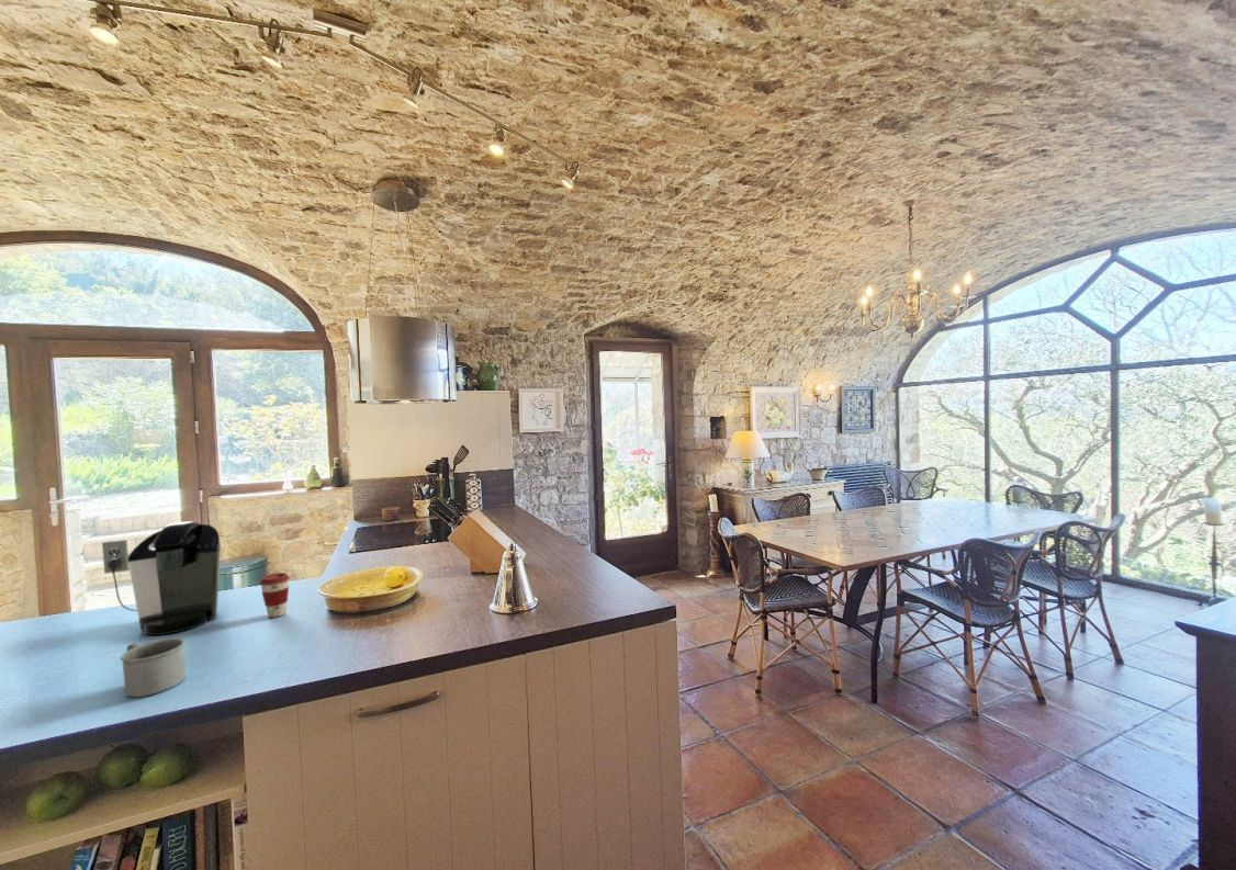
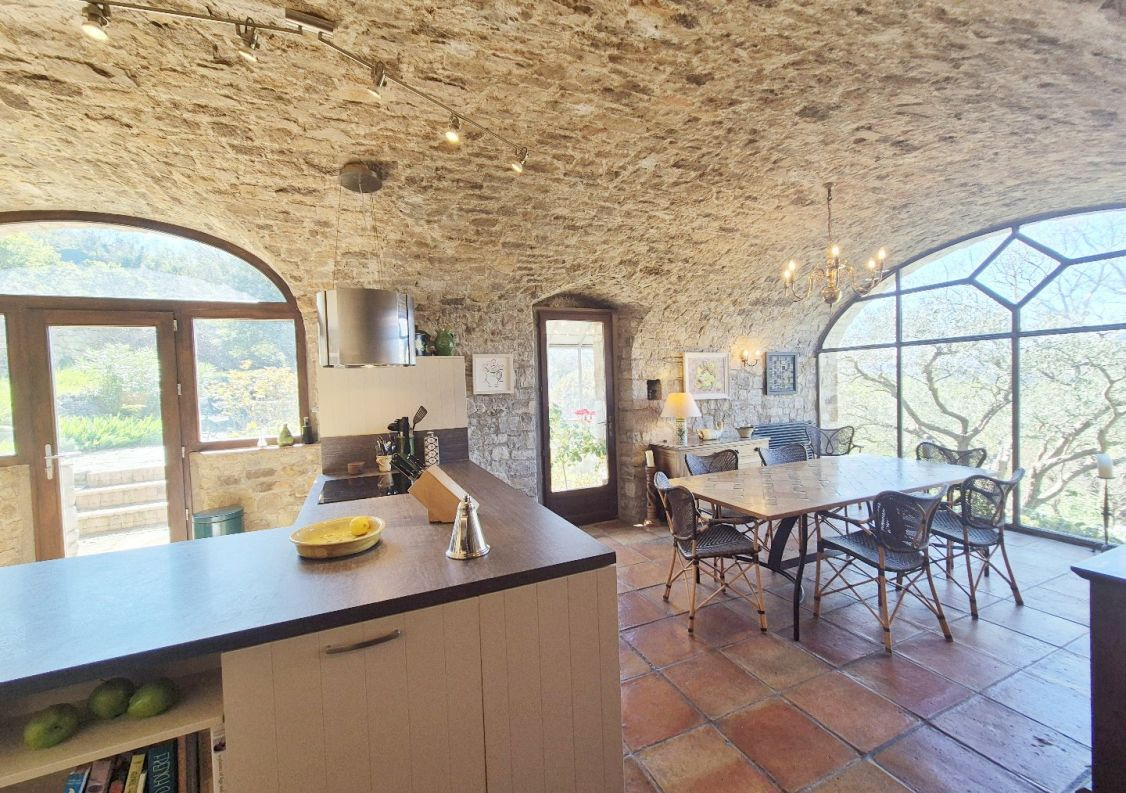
- coffee maker [101,520,222,636]
- mug [120,637,187,698]
- coffee cup [258,572,291,619]
